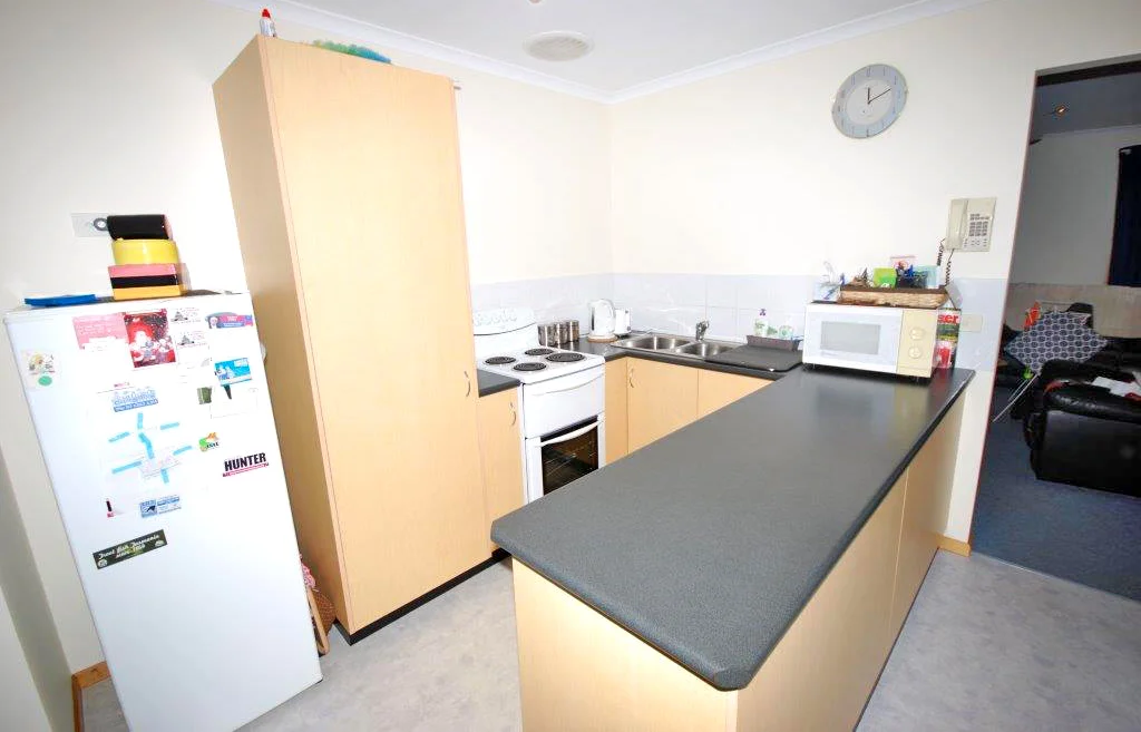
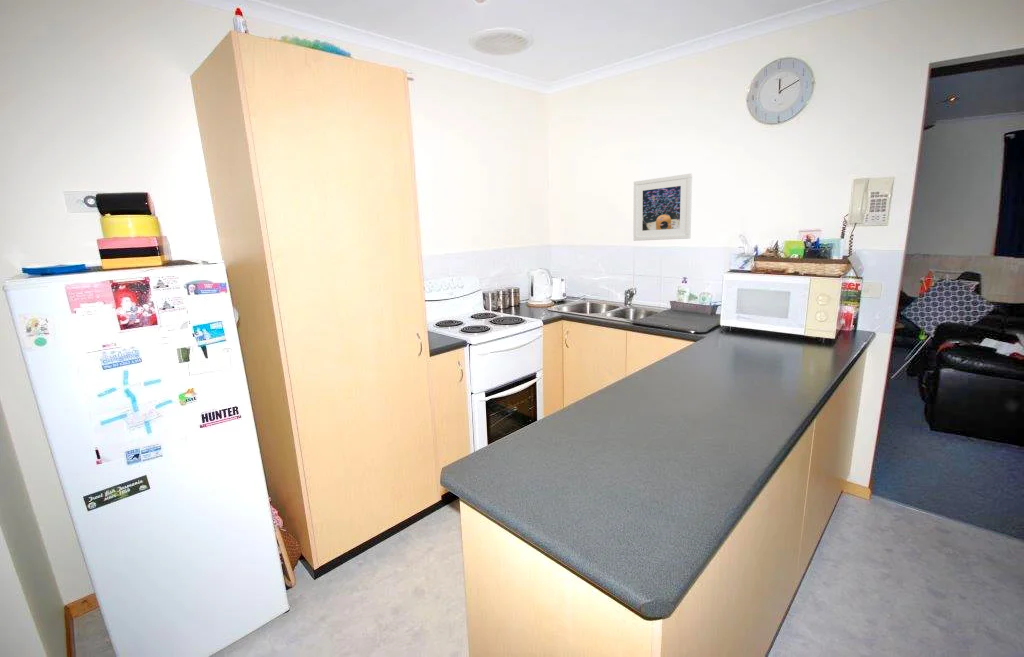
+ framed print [633,173,693,242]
